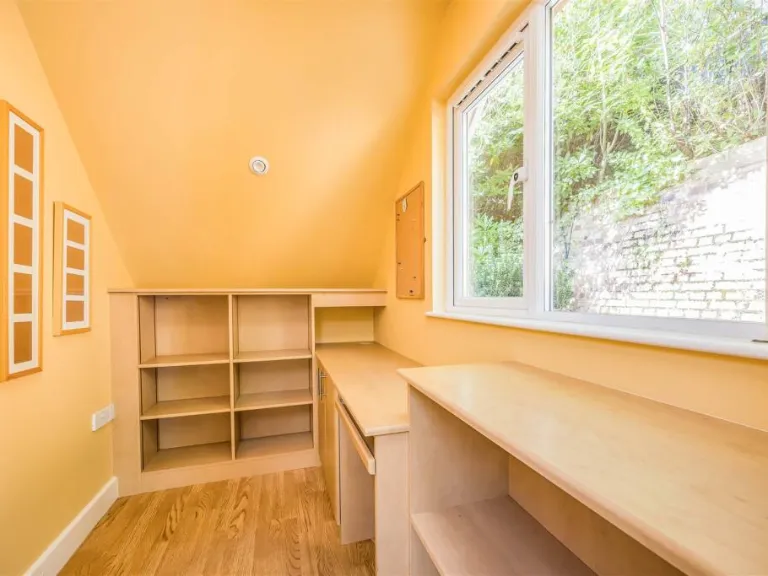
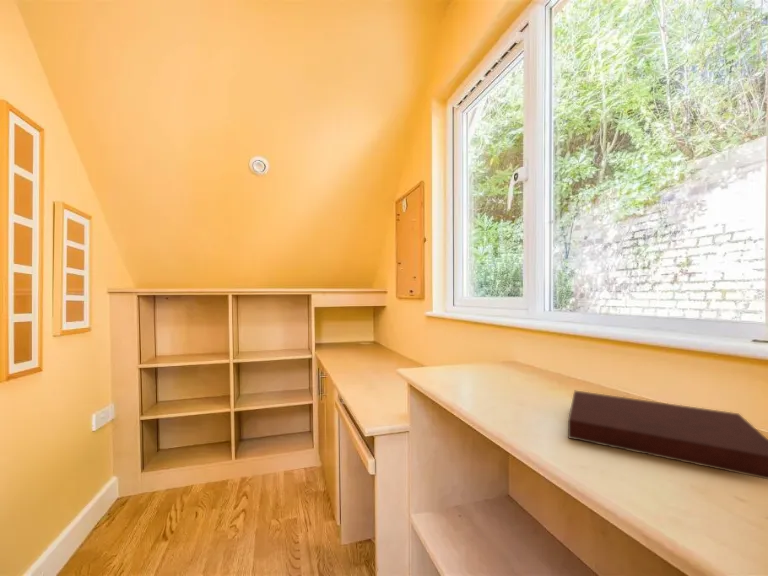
+ notebook [567,390,768,480]
